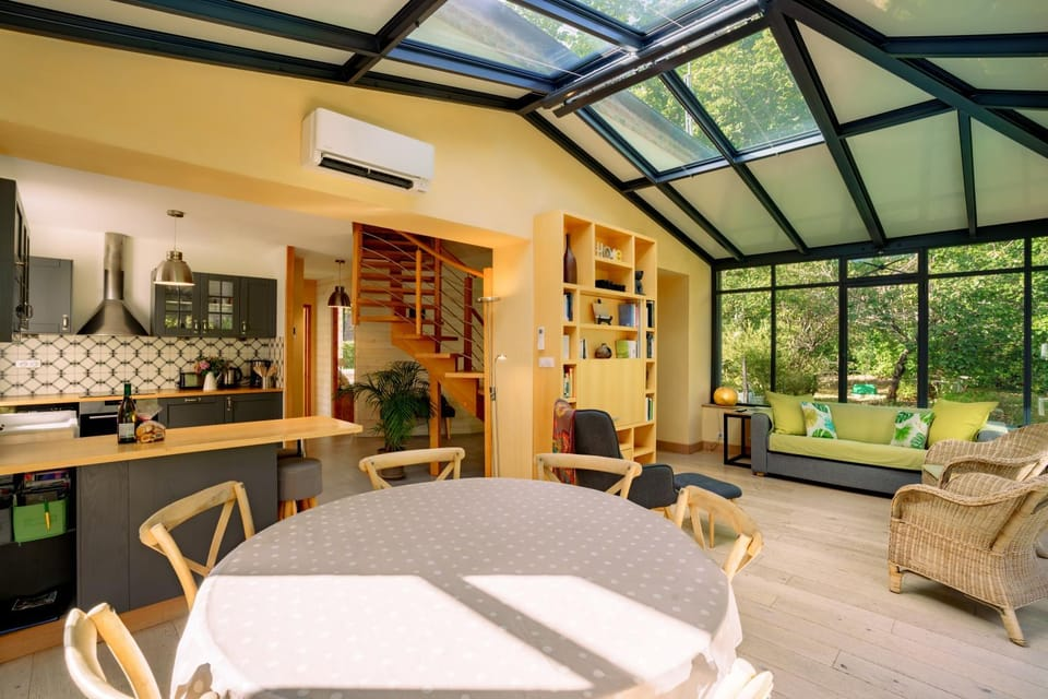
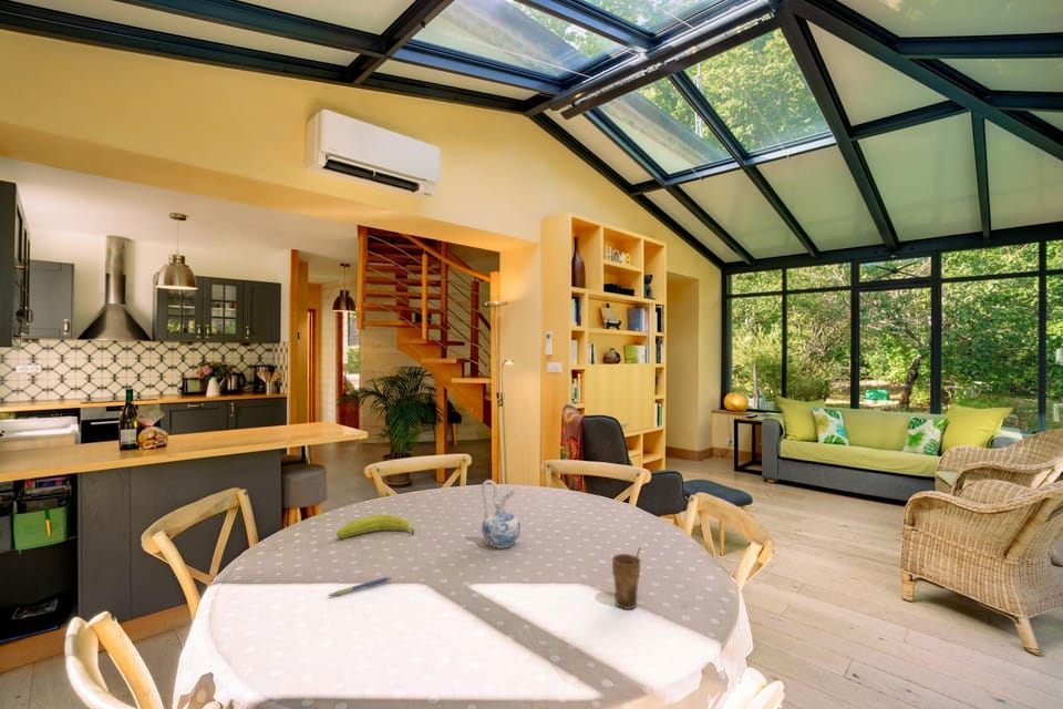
+ cup [611,546,642,610]
+ pen [327,575,393,597]
+ ceramic pitcher [481,479,522,549]
+ fruit [336,514,416,540]
